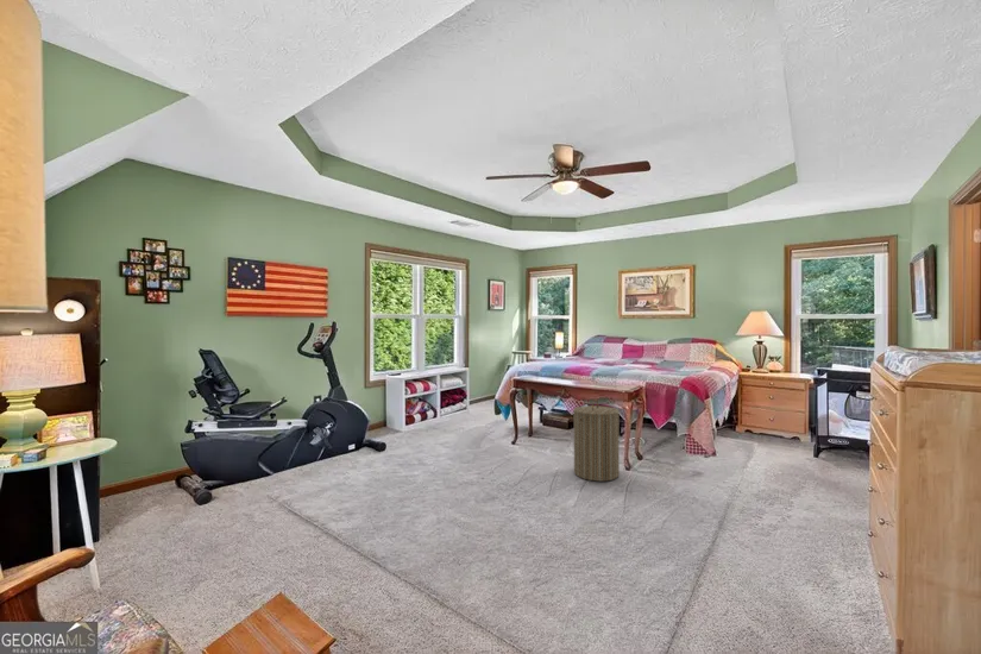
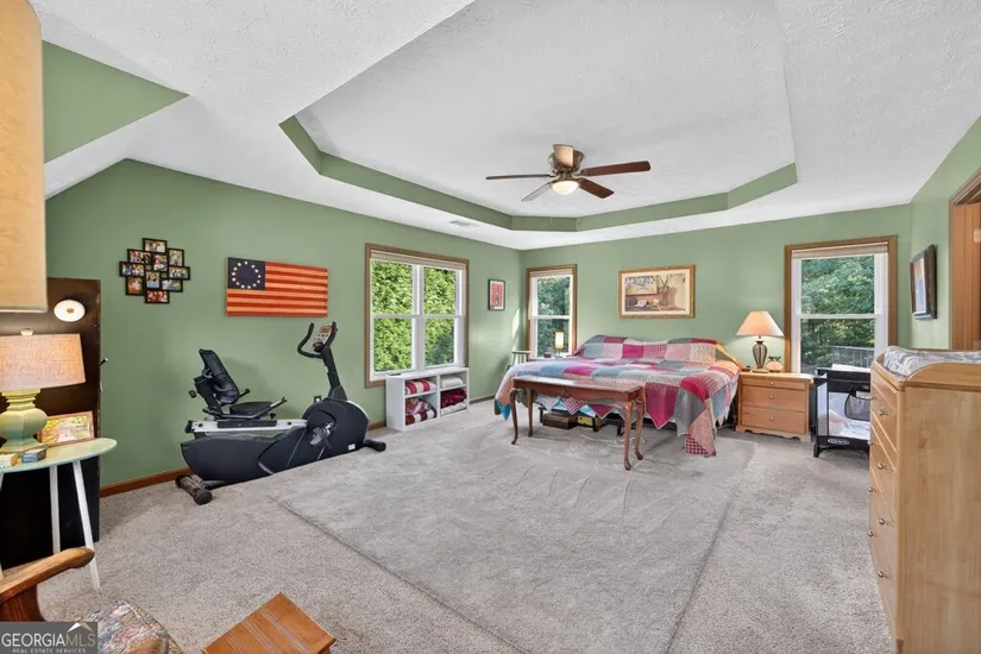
- laundry hamper [572,398,621,483]
